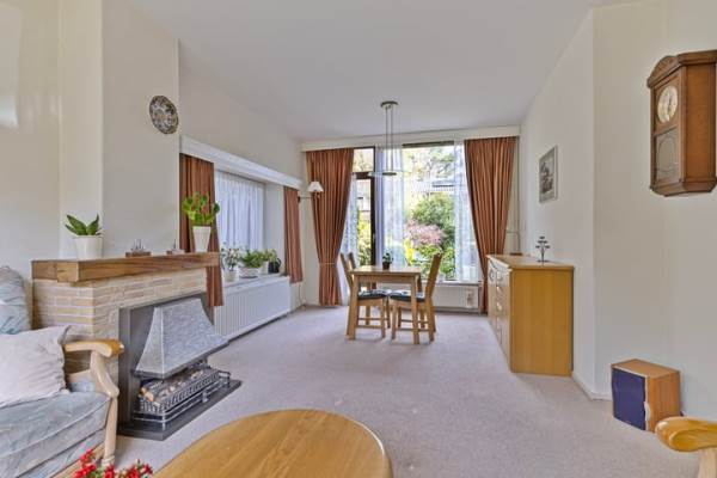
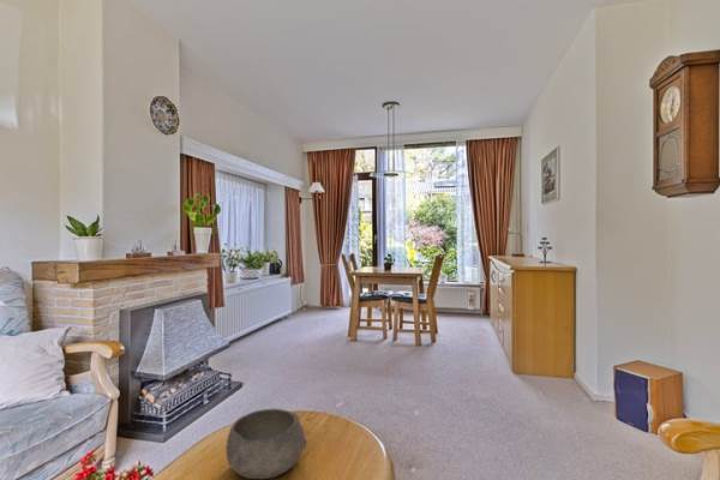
+ bowl [224,408,308,480]
